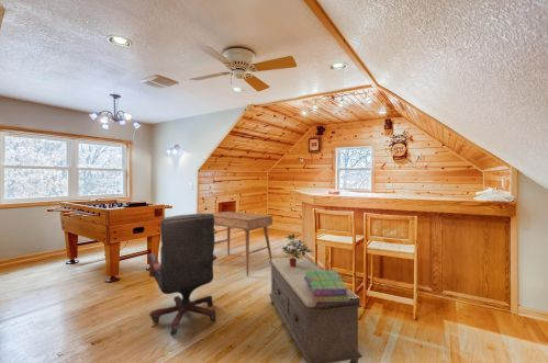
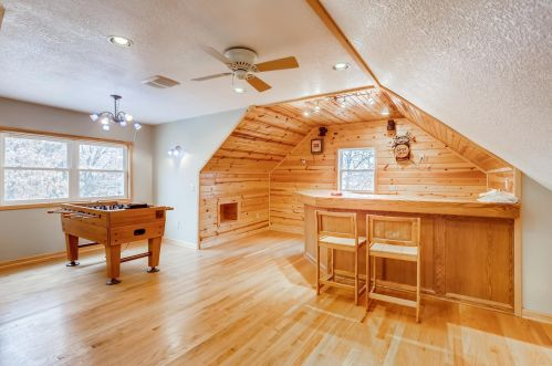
- bench [268,254,364,363]
- potted plant [281,232,315,268]
- stack of books [304,269,349,302]
- office chair [147,212,219,337]
- desk [212,211,273,277]
